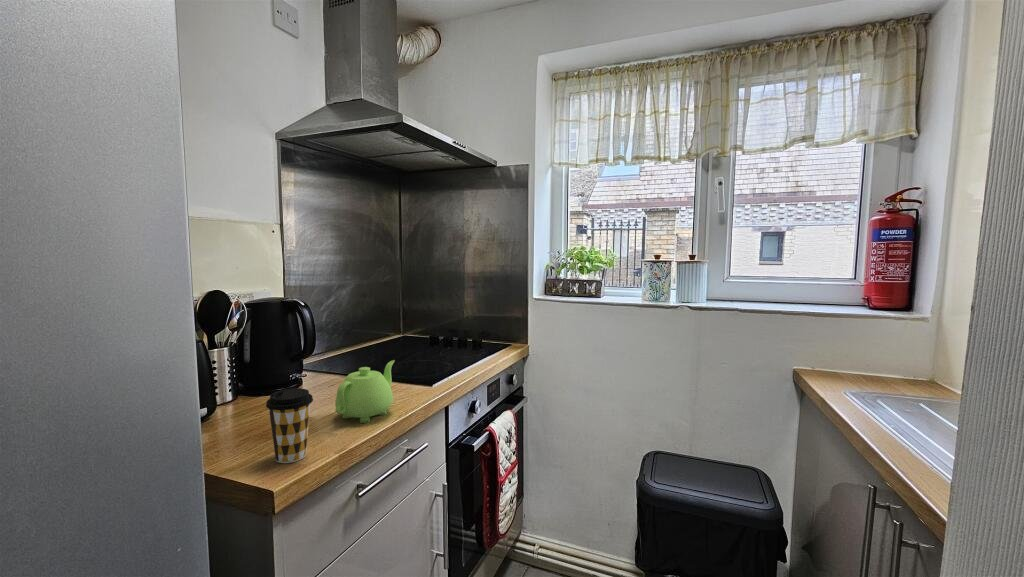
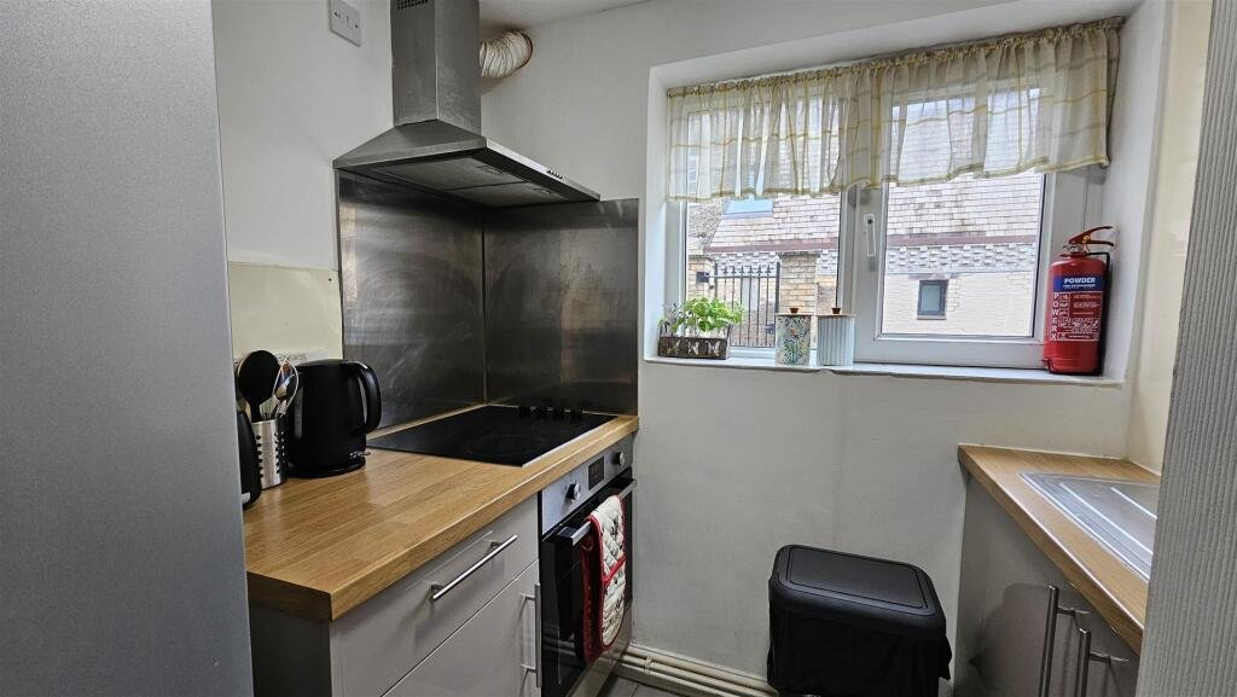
- teapot [334,359,396,424]
- coffee cup [265,387,314,464]
